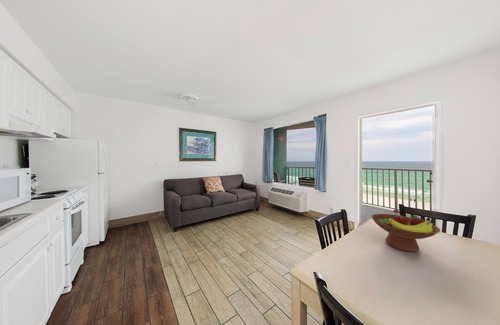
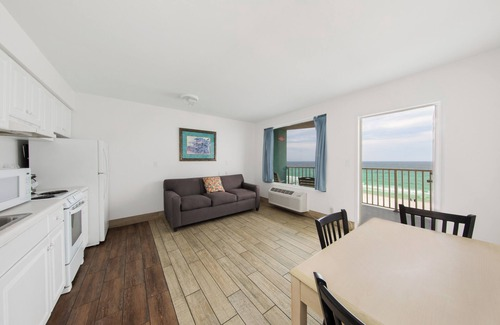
- fruit bowl [370,213,441,253]
